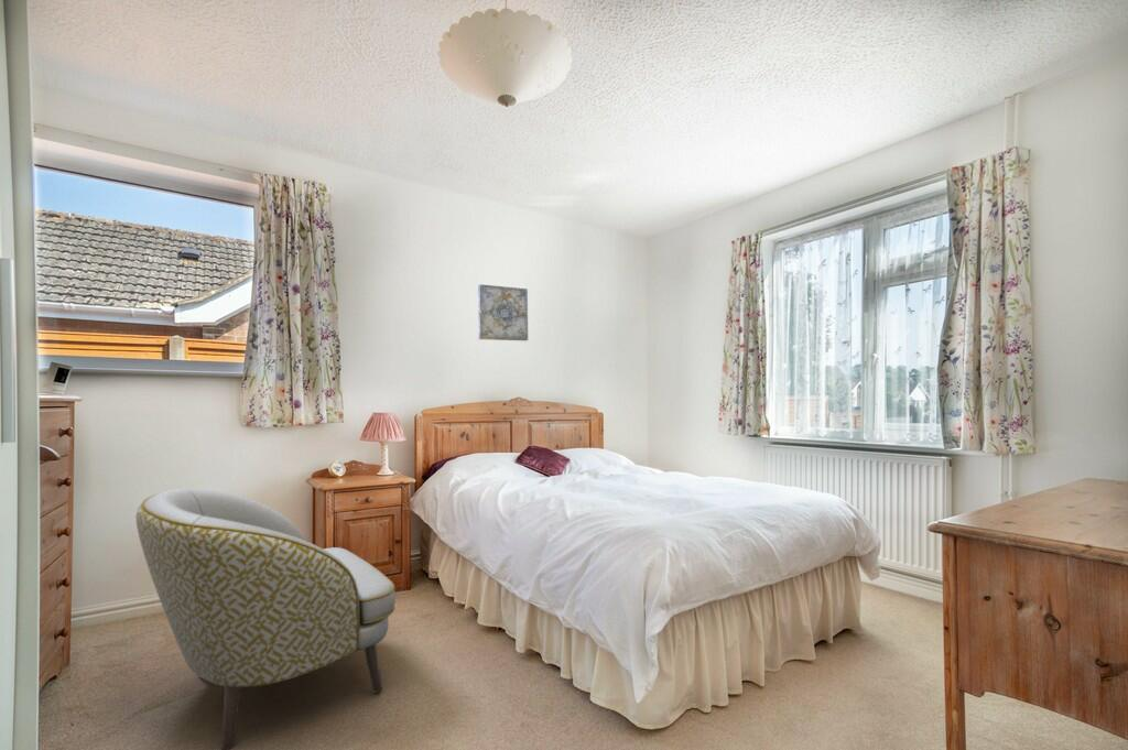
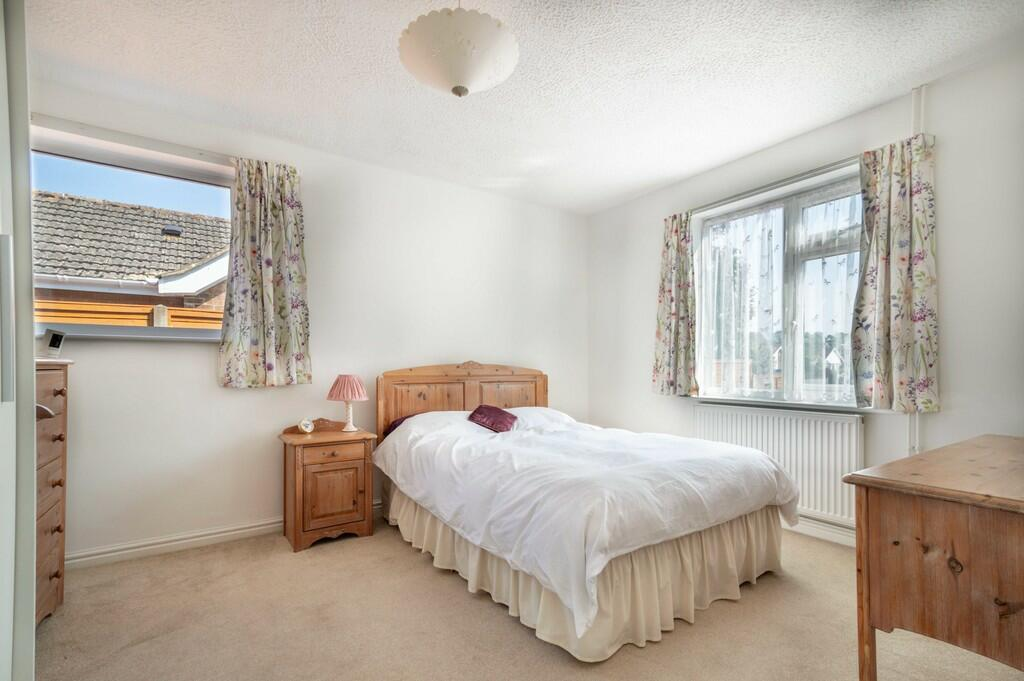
- wall art [477,283,529,341]
- armchair [134,487,397,750]
